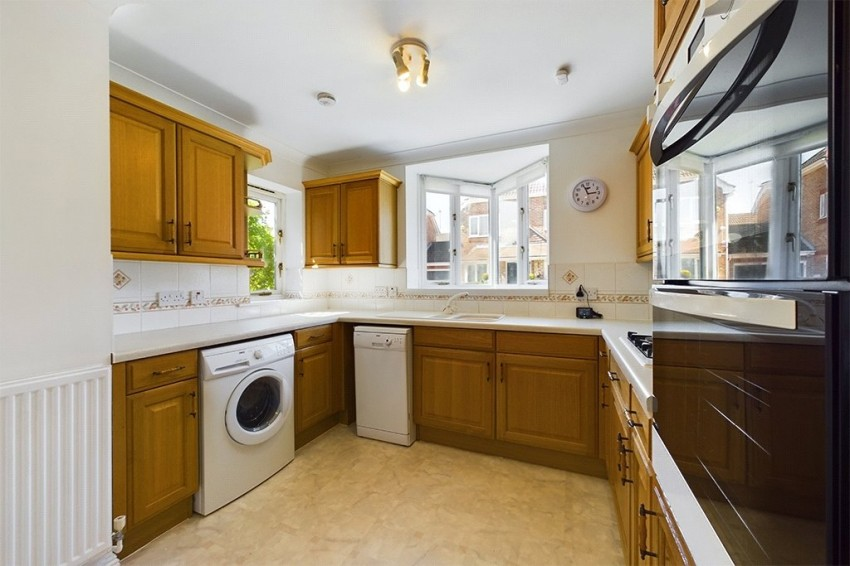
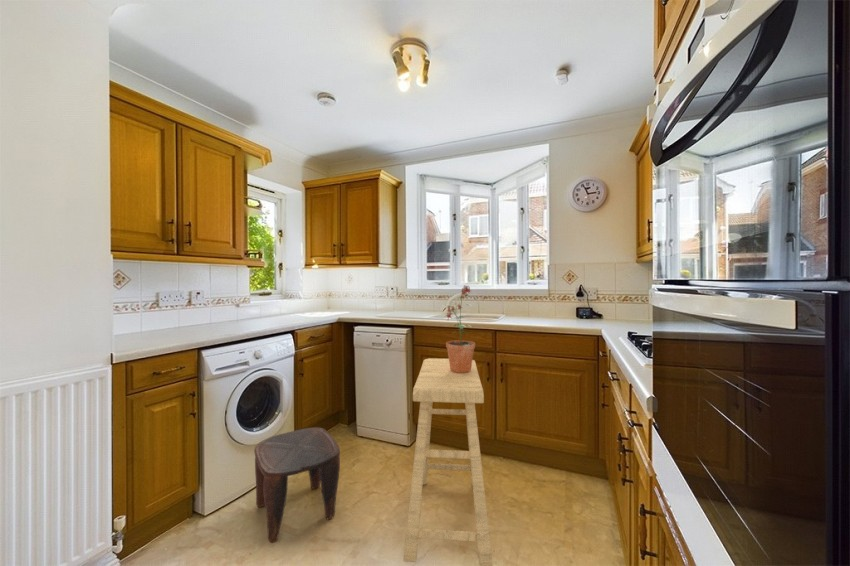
+ stool [402,357,494,566]
+ potted plant [445,284,476,373]
+ stool [253,426,341,544]
